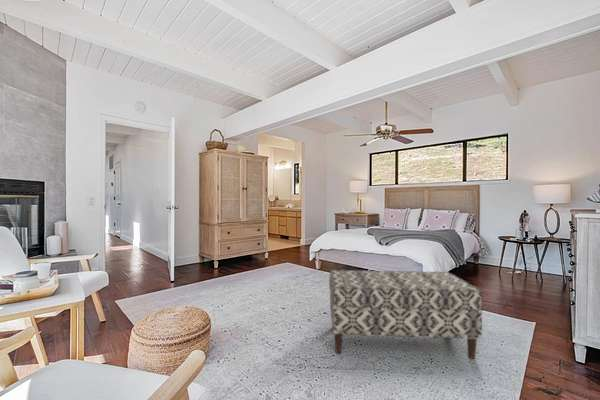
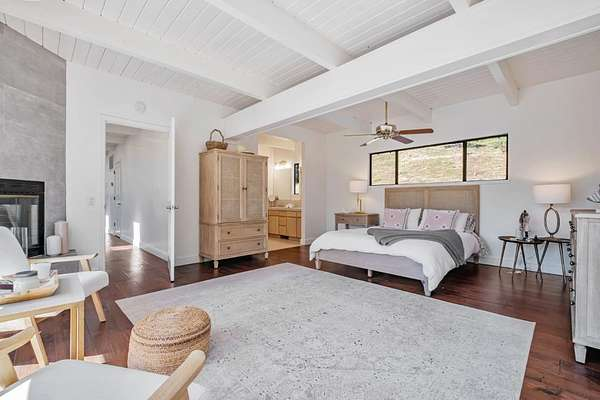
- bench [328,269,483,360]
